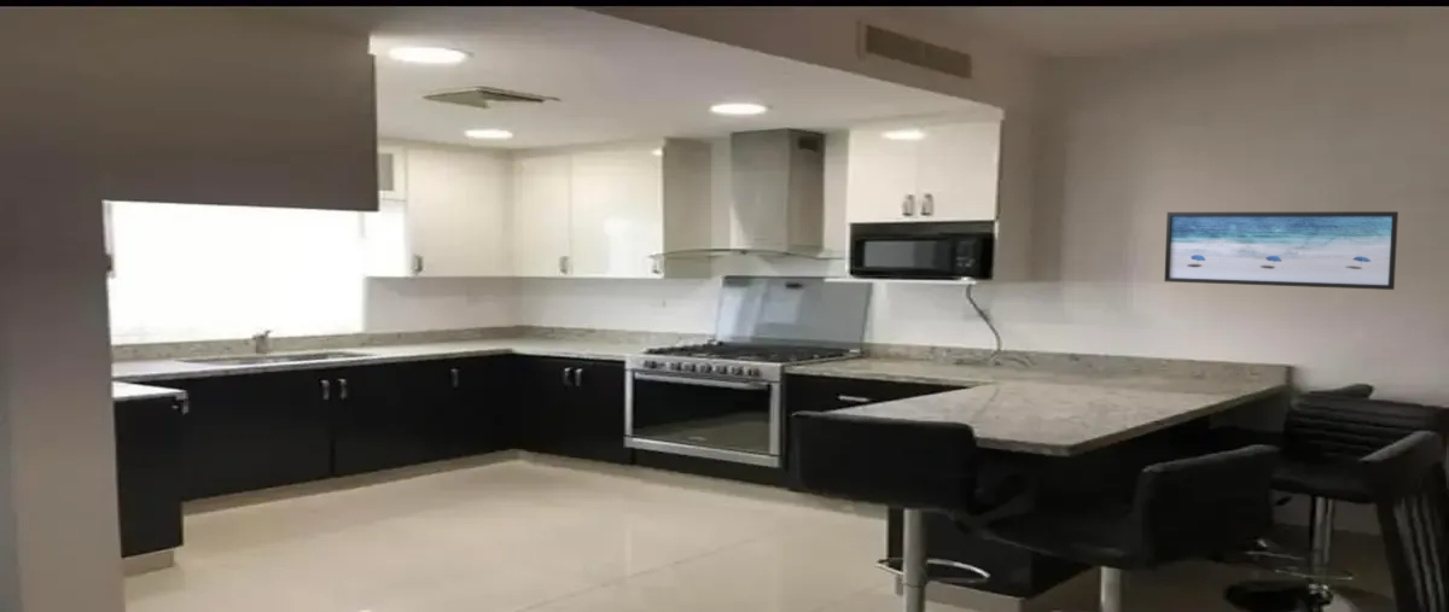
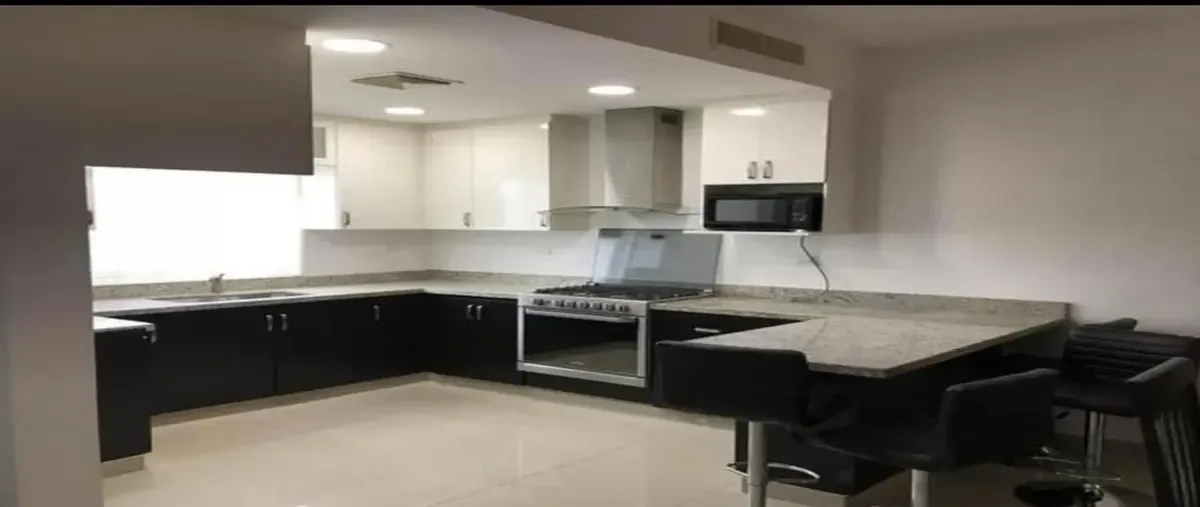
- wall art [1163,210,1399,291]
